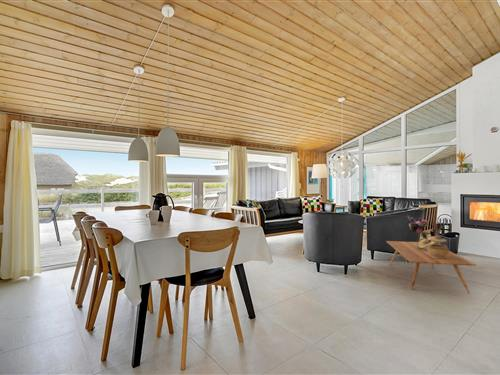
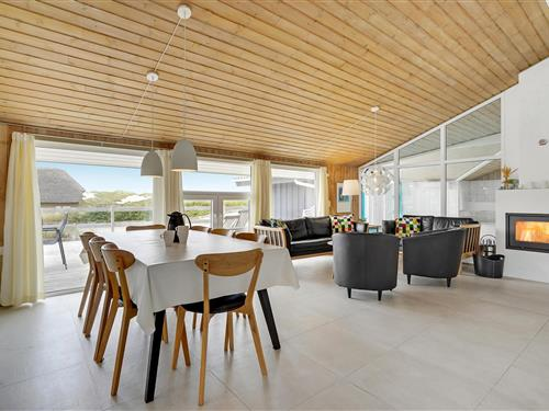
- ceramic pot [427,235,450,259]
- coffee table [385,240,477,294]
- bouquet [406,215,444,250]
